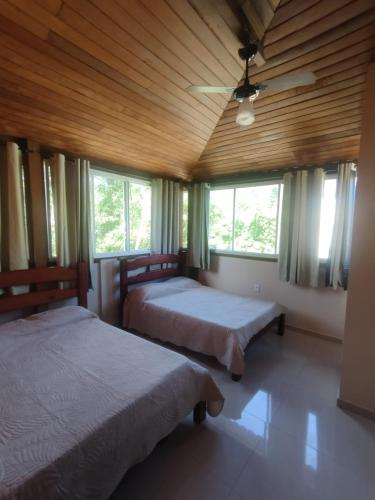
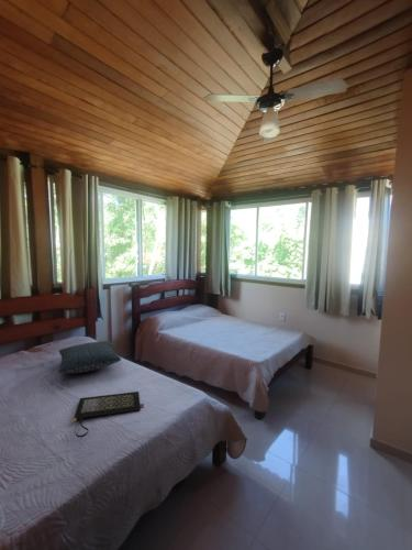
+ clutch bag [68,391,145,438]
+ pillow [57,340,122,375]
